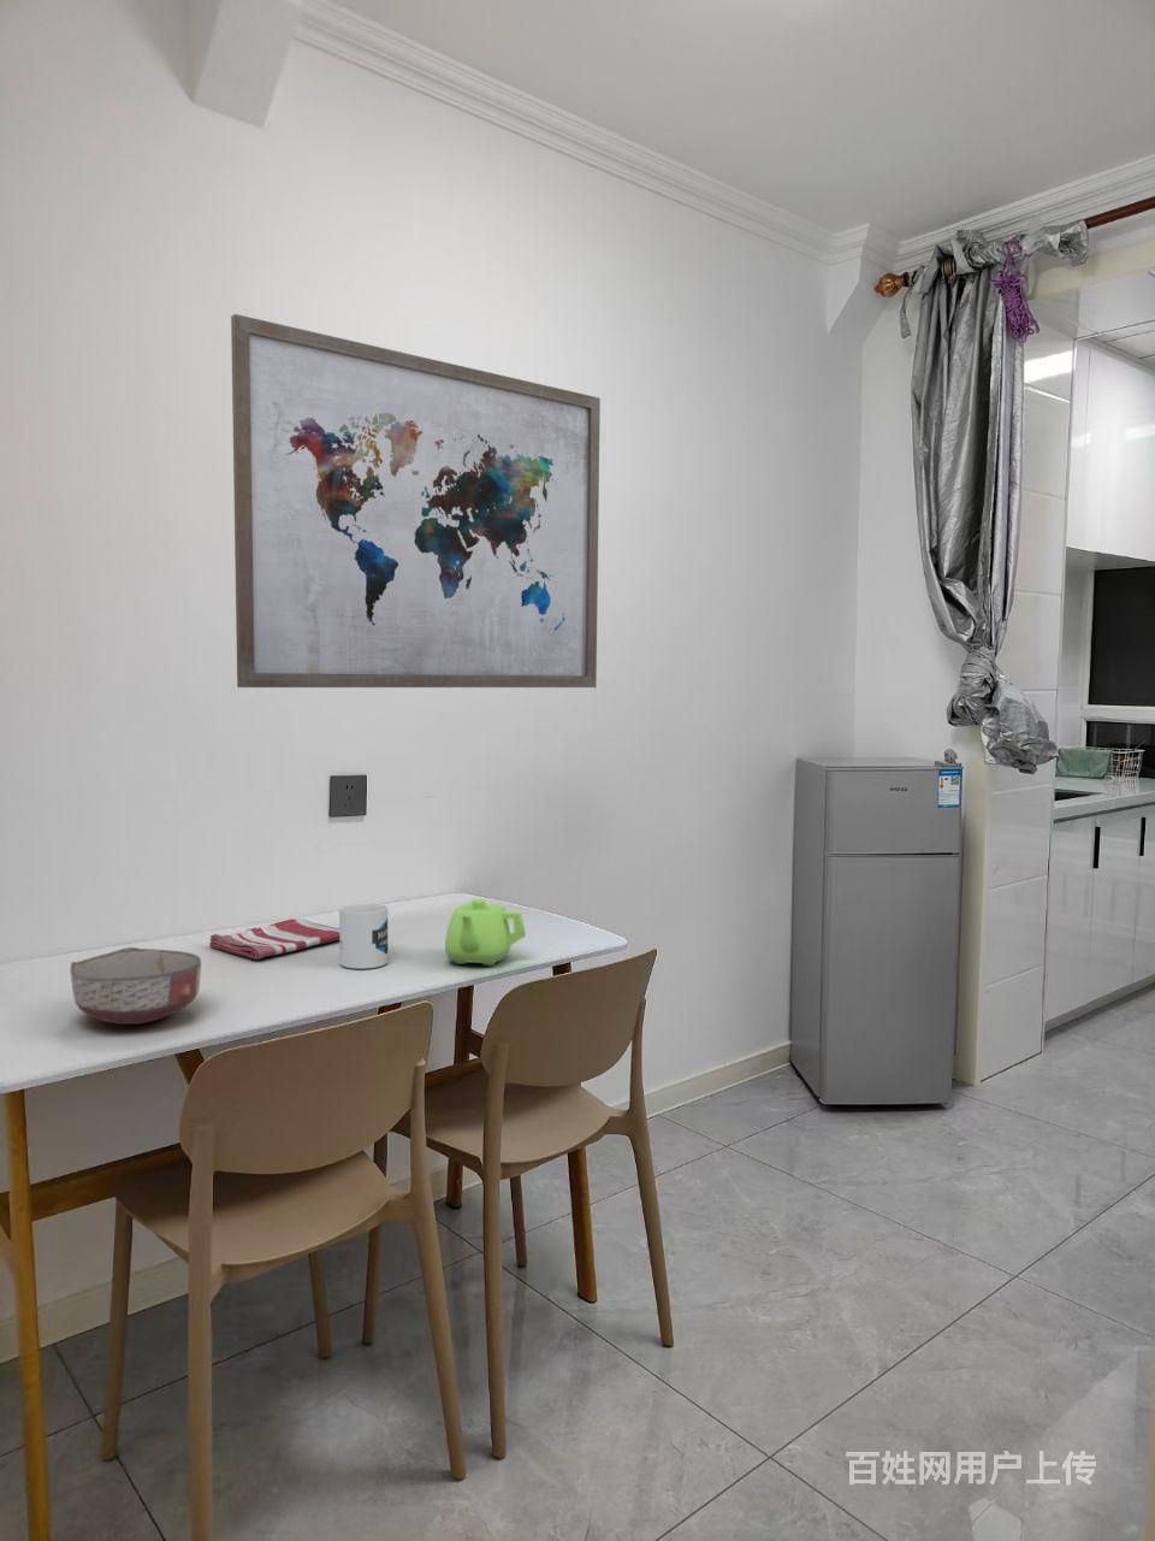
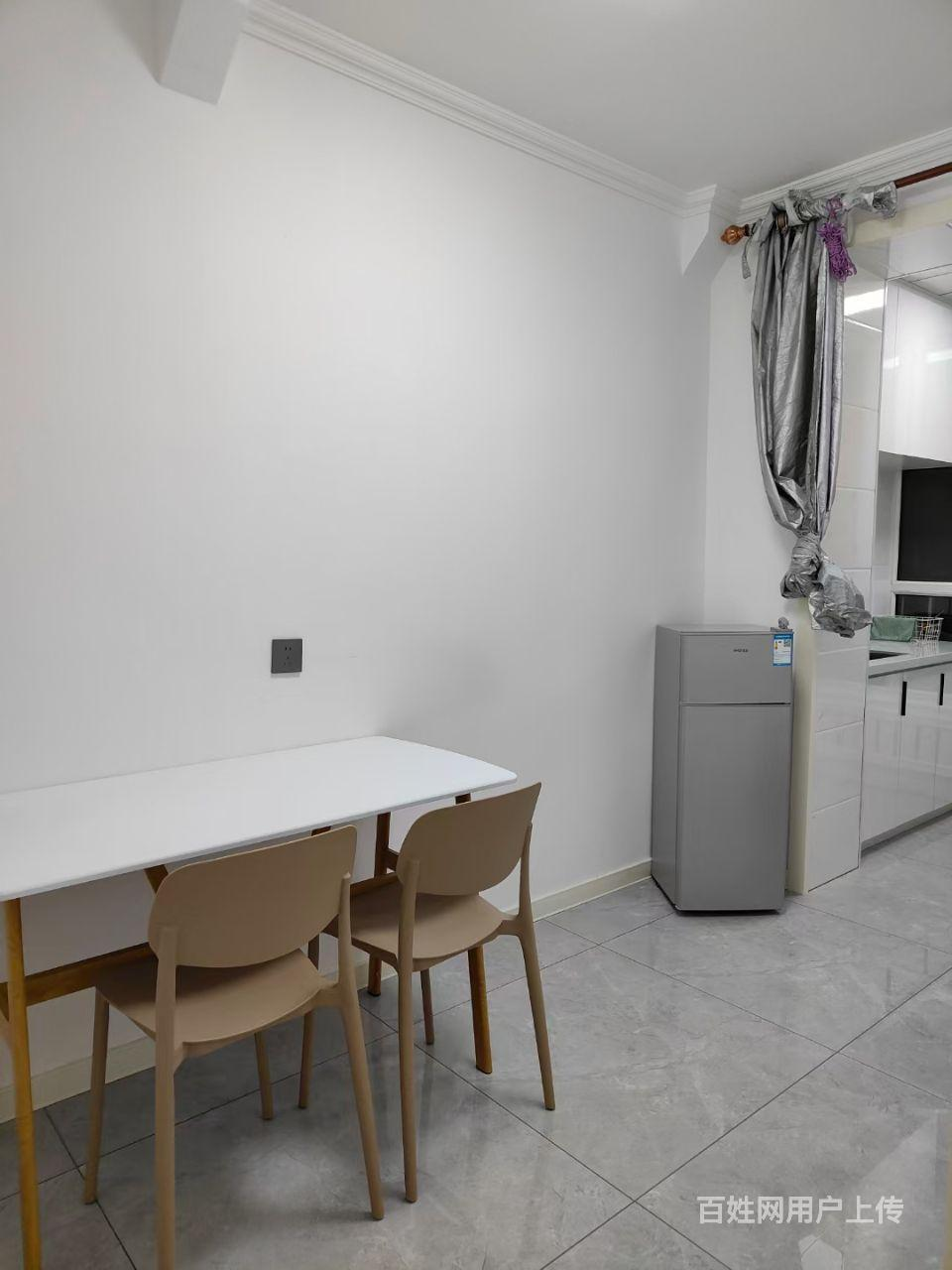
- wall art [229,313,602,689]
- mug [338,902,388,971]
- dish towel [209,917,340,961]
- teapot [444,898,527,967]
- ceramic bowl [69,946,203,1025]
